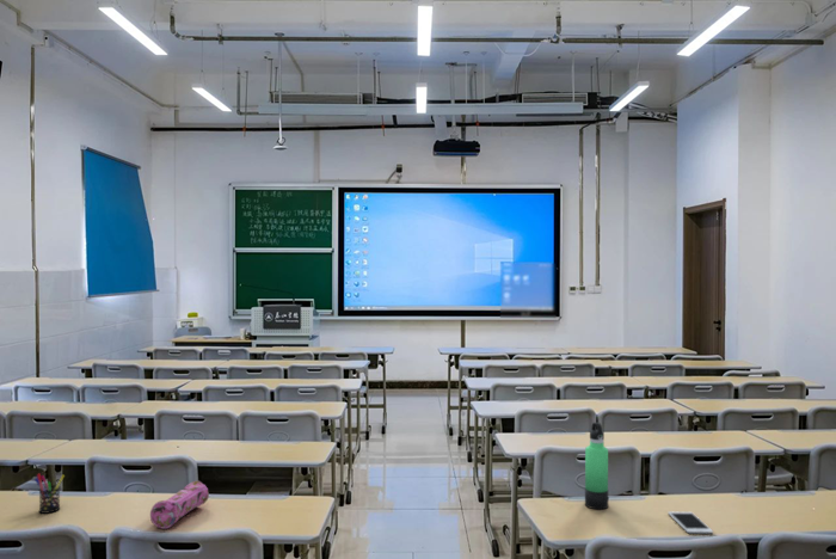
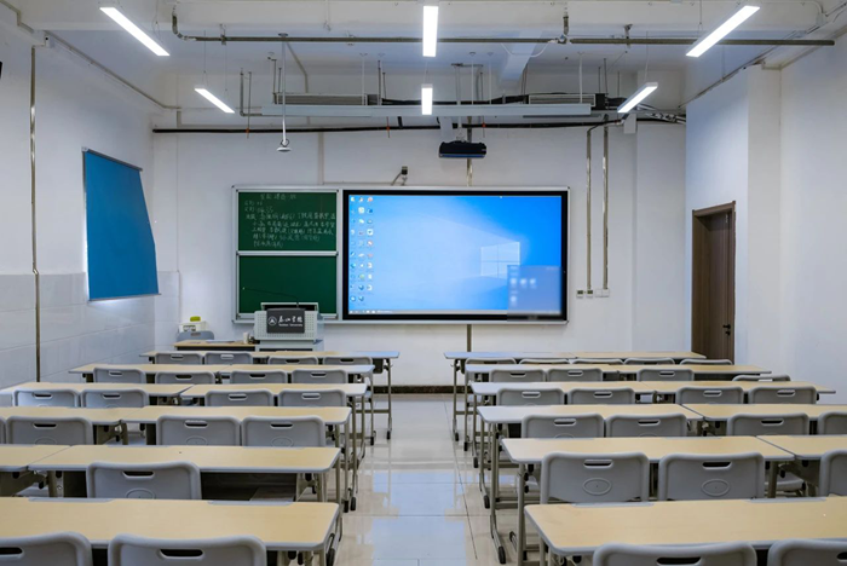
- pencil case [149,480,210,530]
- thermos bottle [584,422,609,510]
- pen holder [33,472,66,515]
- cell phone [666,510,714,534]
